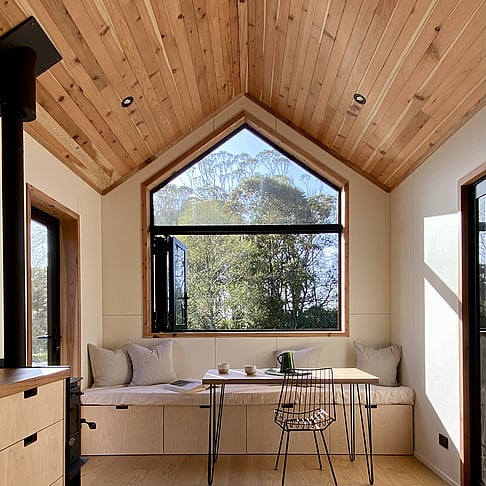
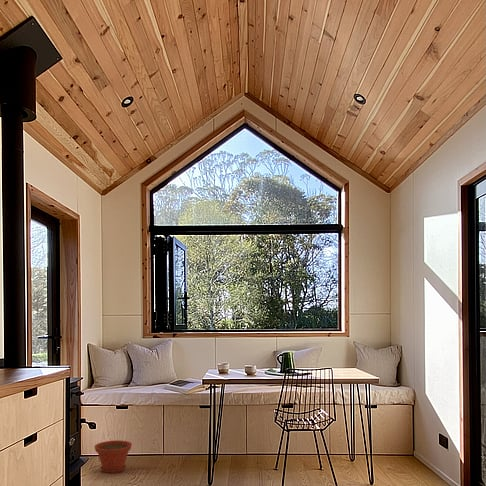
+ plant pot [93,439,133,474]
